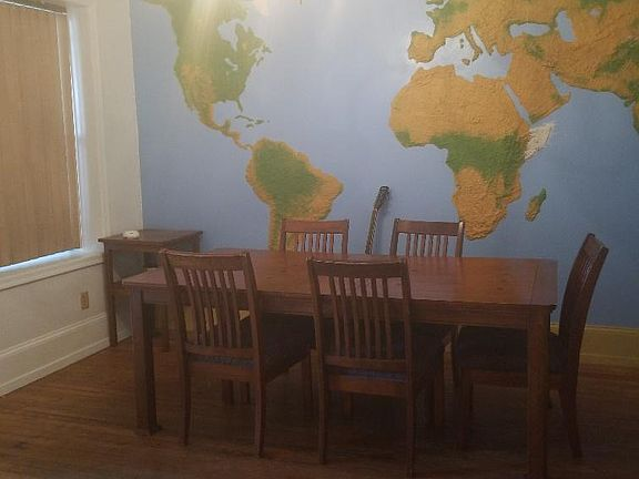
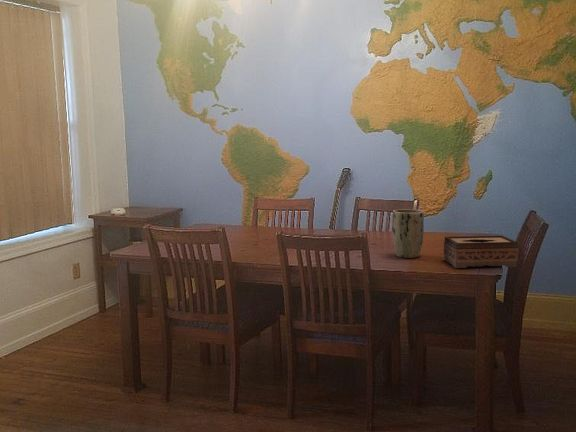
+ tissue box [443,235,519,269]
+ plant pot [391,208,425,259]
